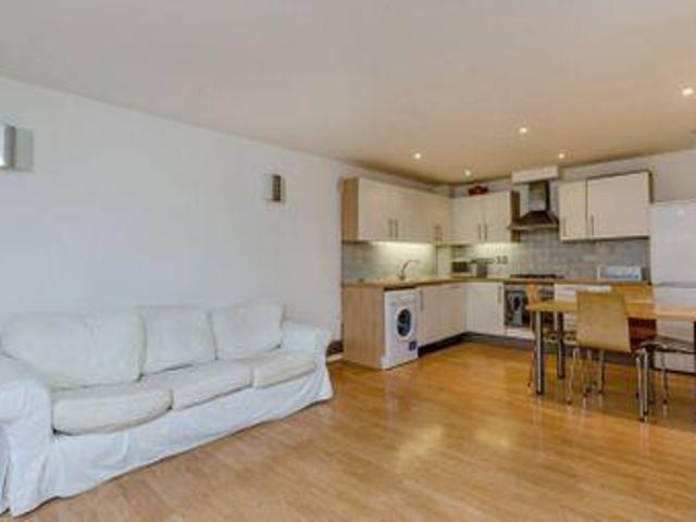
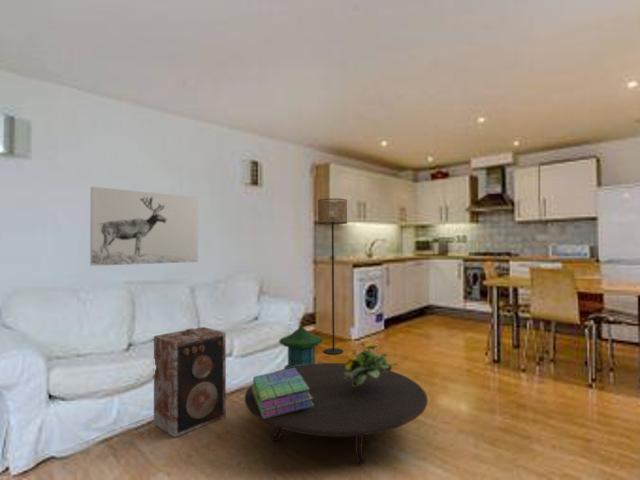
+ flowering plant [344,340,399,387]
+ lantern [278,325,324,369]
+ stack of books [252,368,314,418]
+ table [244,362,429,465]
+ speaker [153,326,227,439]
+ floor lamp [317,198,348,355]
+ wall art [89,186,199,267]
